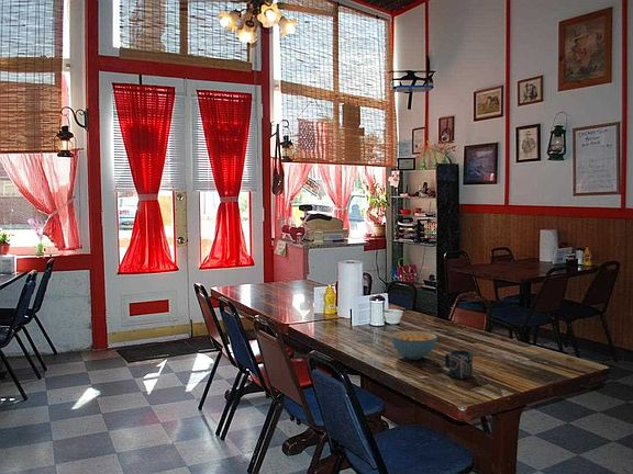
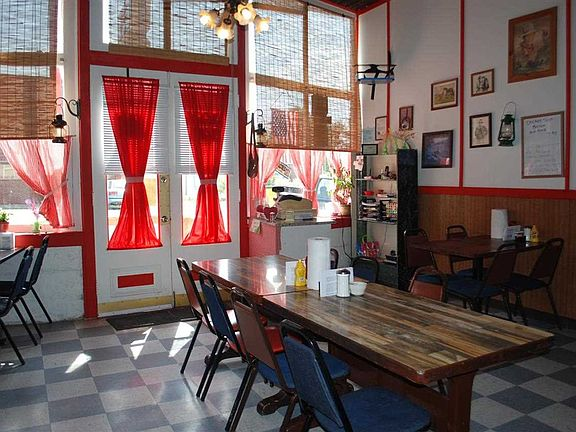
- cup [444,349,474,380]
- cereal bowl [390,330,438,361]
